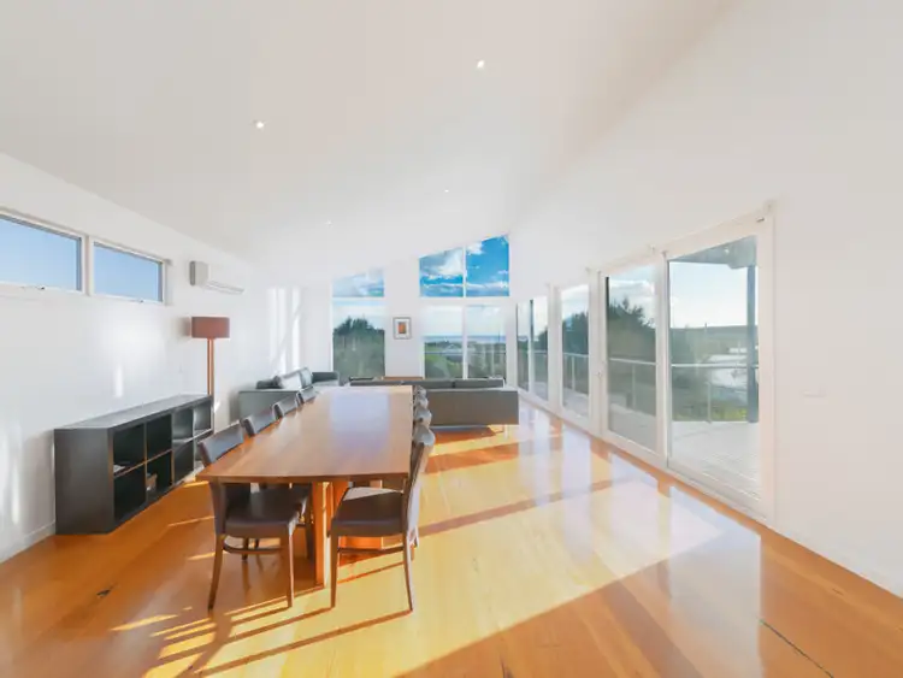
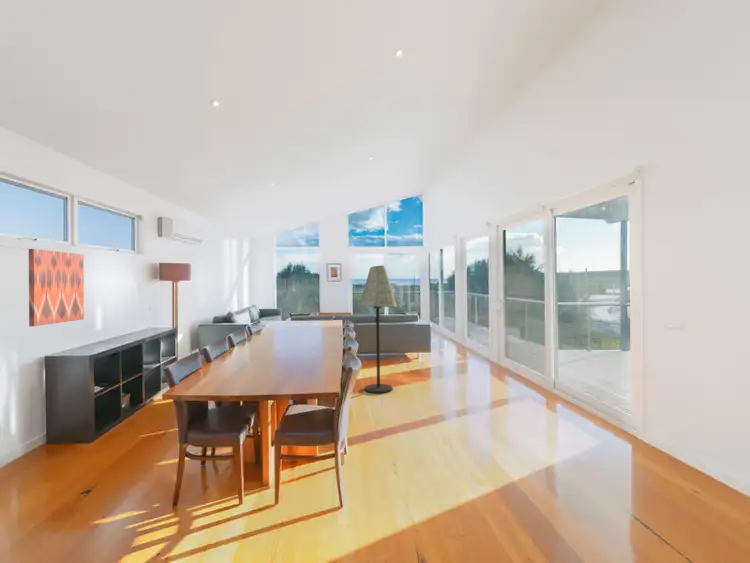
+ wall art [28,248,85,327]
+ floor lamp [357,265,398,394]
